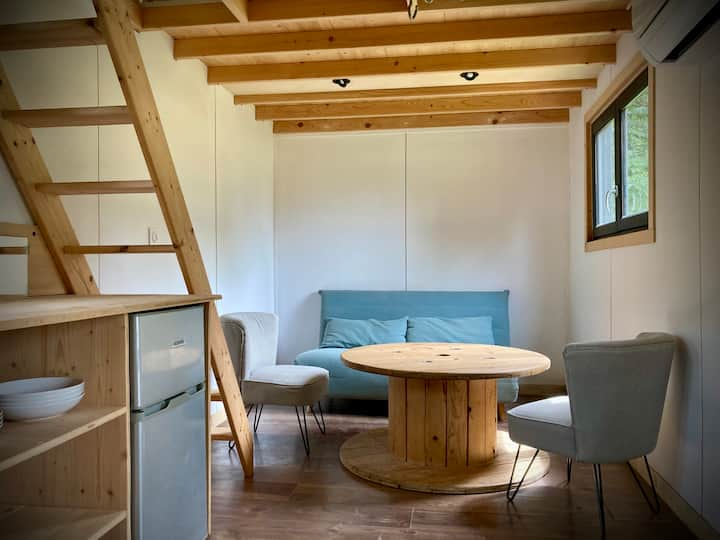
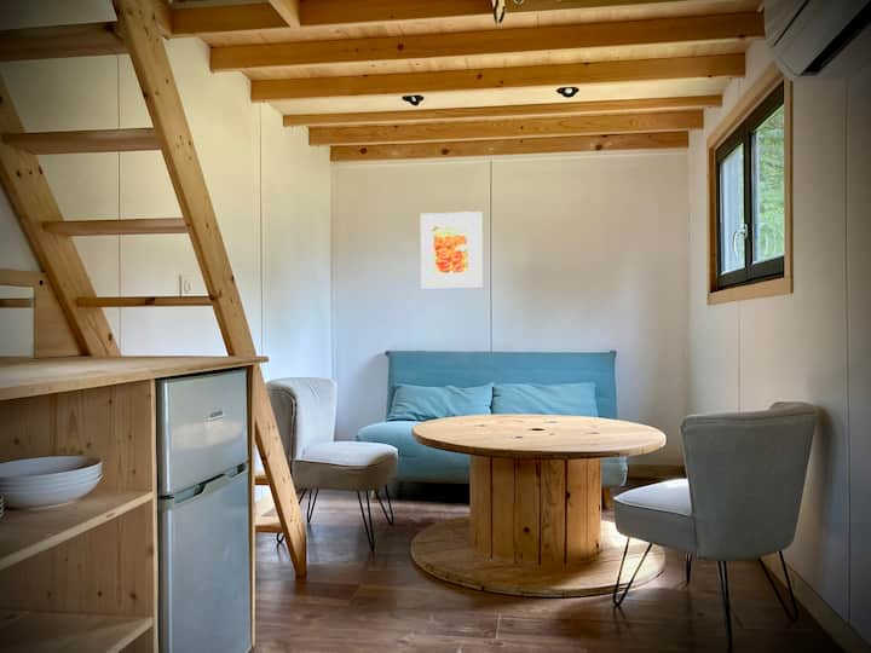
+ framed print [420,210,484,289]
